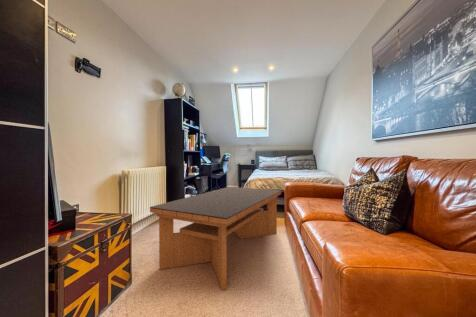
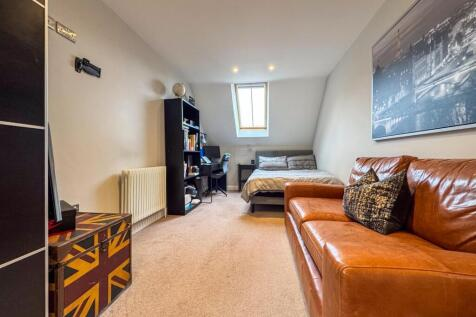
- coffee table [149,186,282,291]
